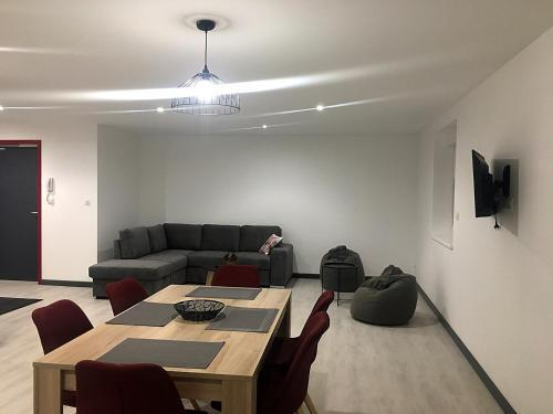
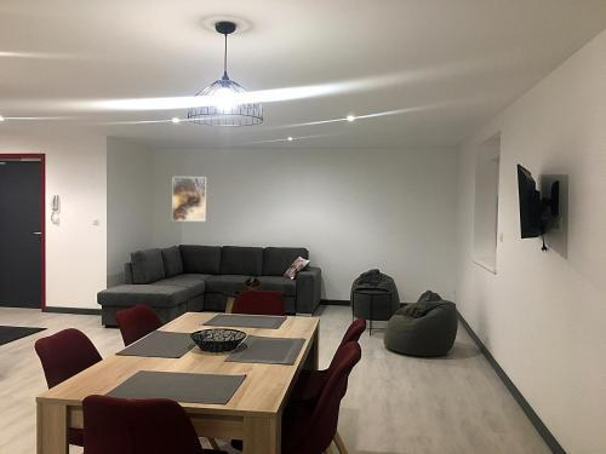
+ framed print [171,176,207,223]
